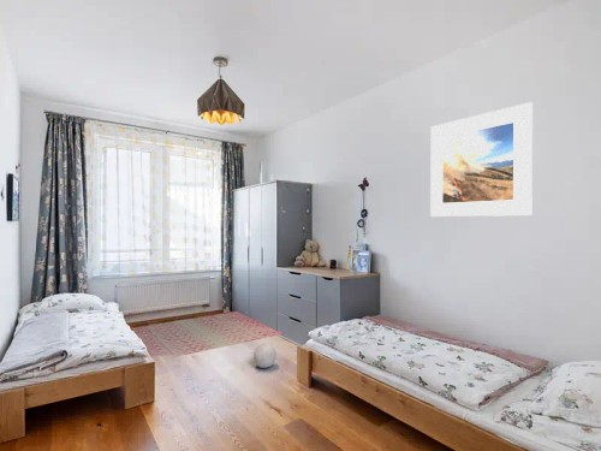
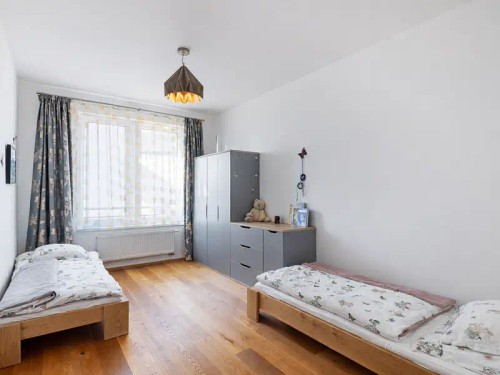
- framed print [429,101,534,218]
- rug [131,310,285,360]
- ball [252,343,278,369]
